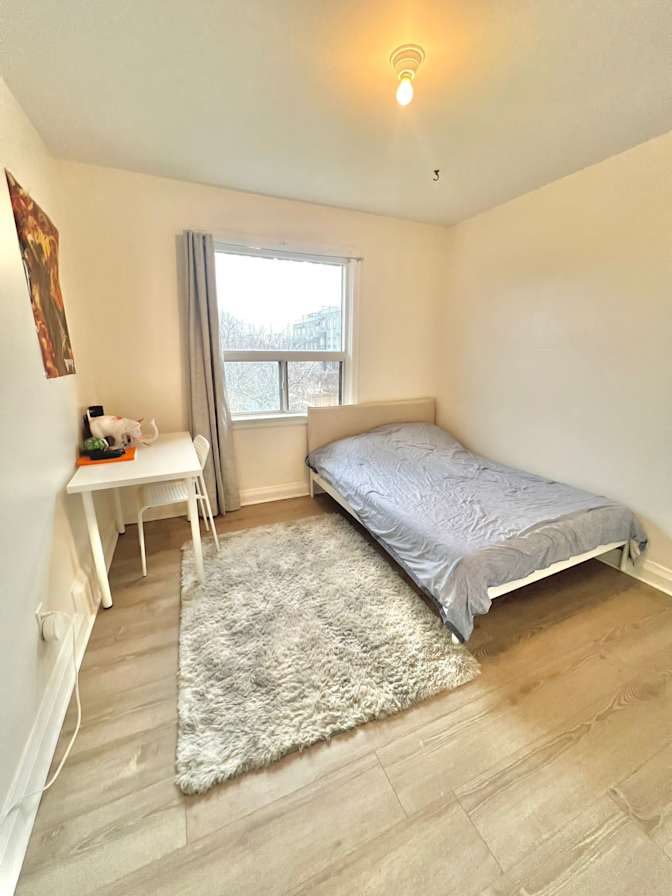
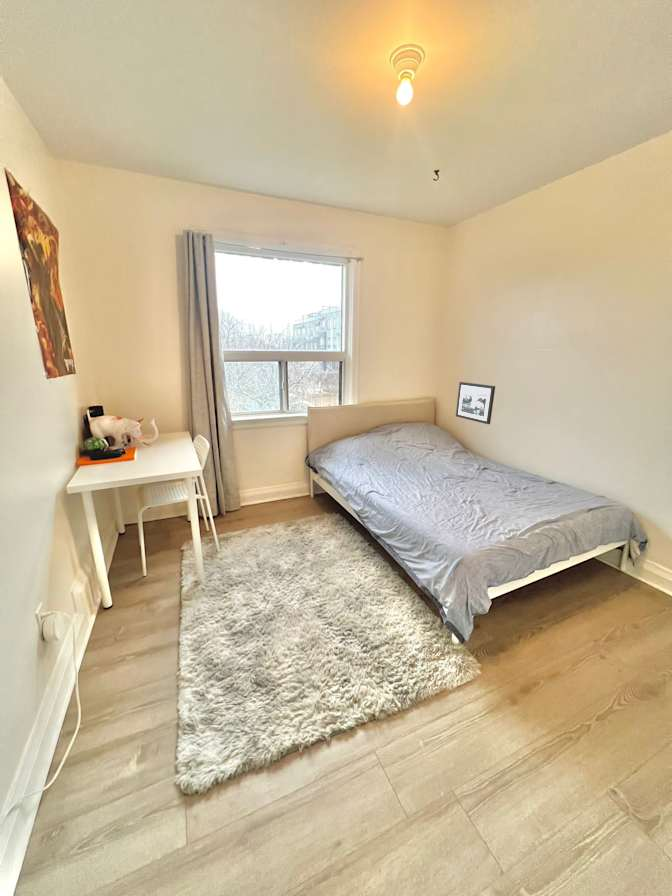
+ picture frame [455,381,496,425]
